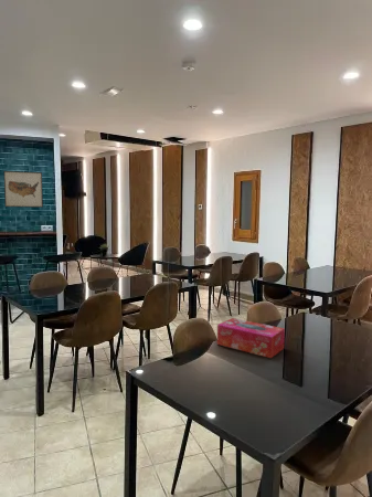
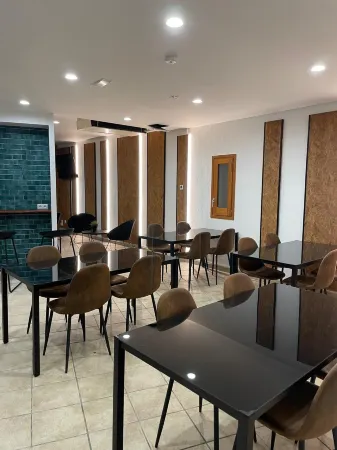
- tissue box [216,317,286,359]
- wall art [2,170,44,209]
